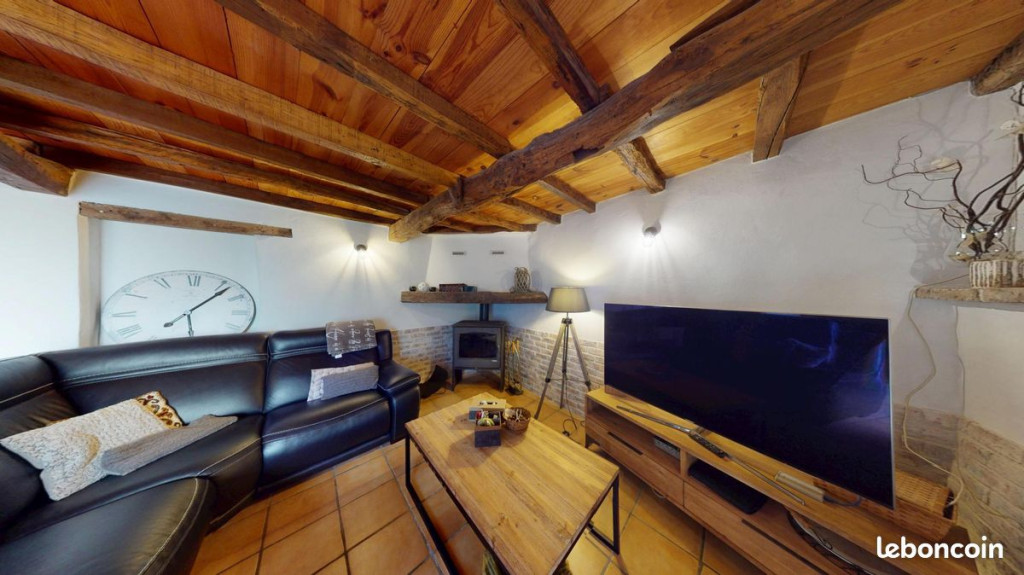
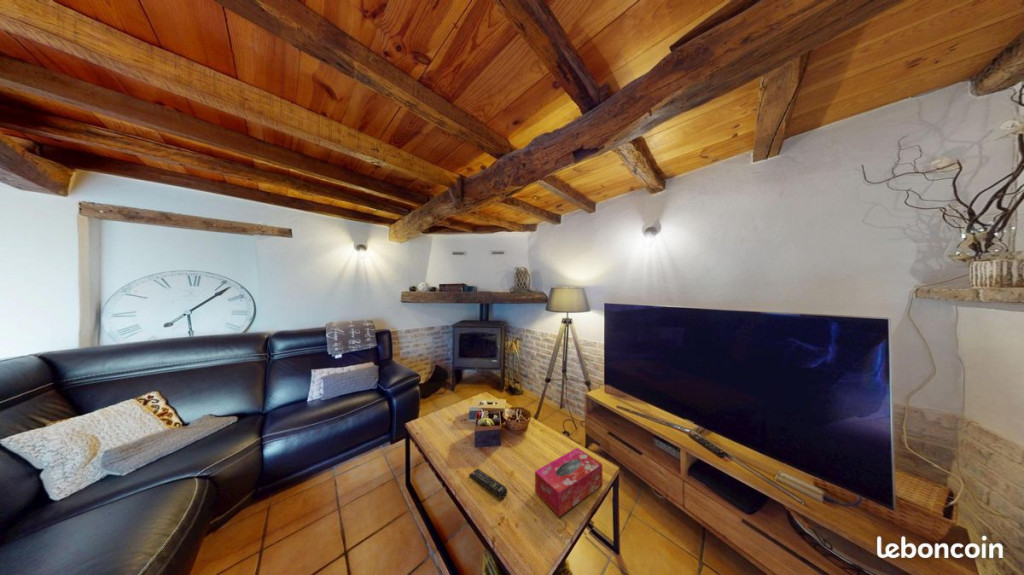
+ remote control [468,468,508,499]
+ tissue box [534,447,604,518]
